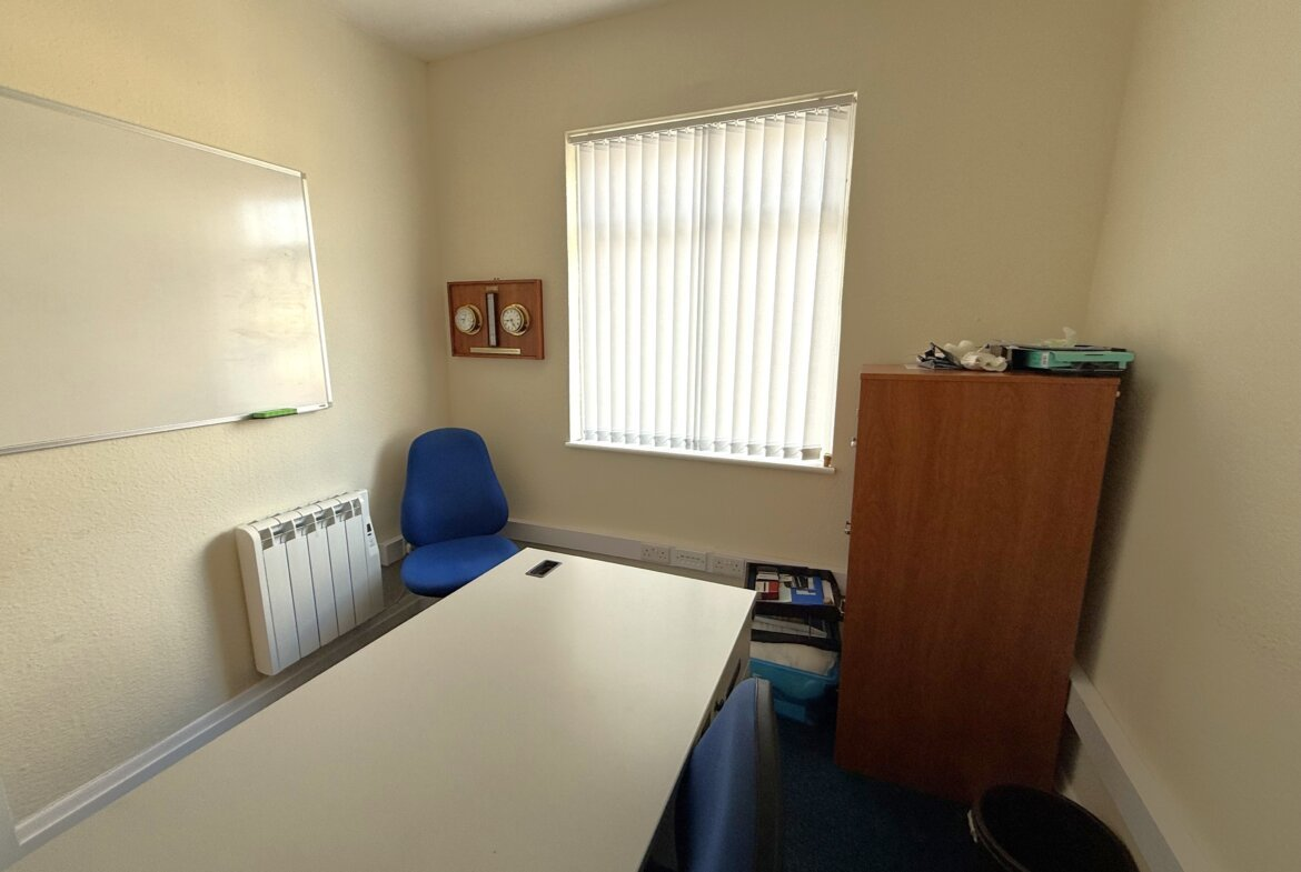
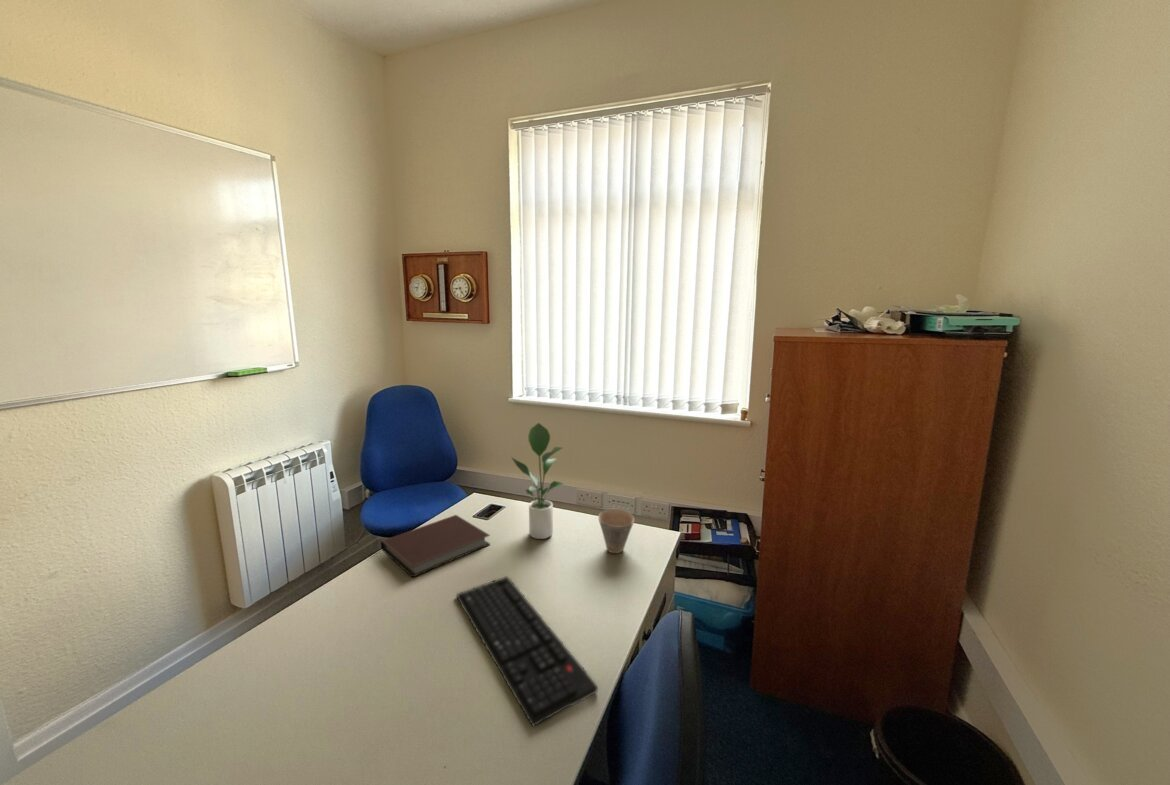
+ keyboard [455,575,599,728]
+ cup [597,508,635,554]
+ potted plant [510,422,567,540]
+ notebook [380,514,491,579]
